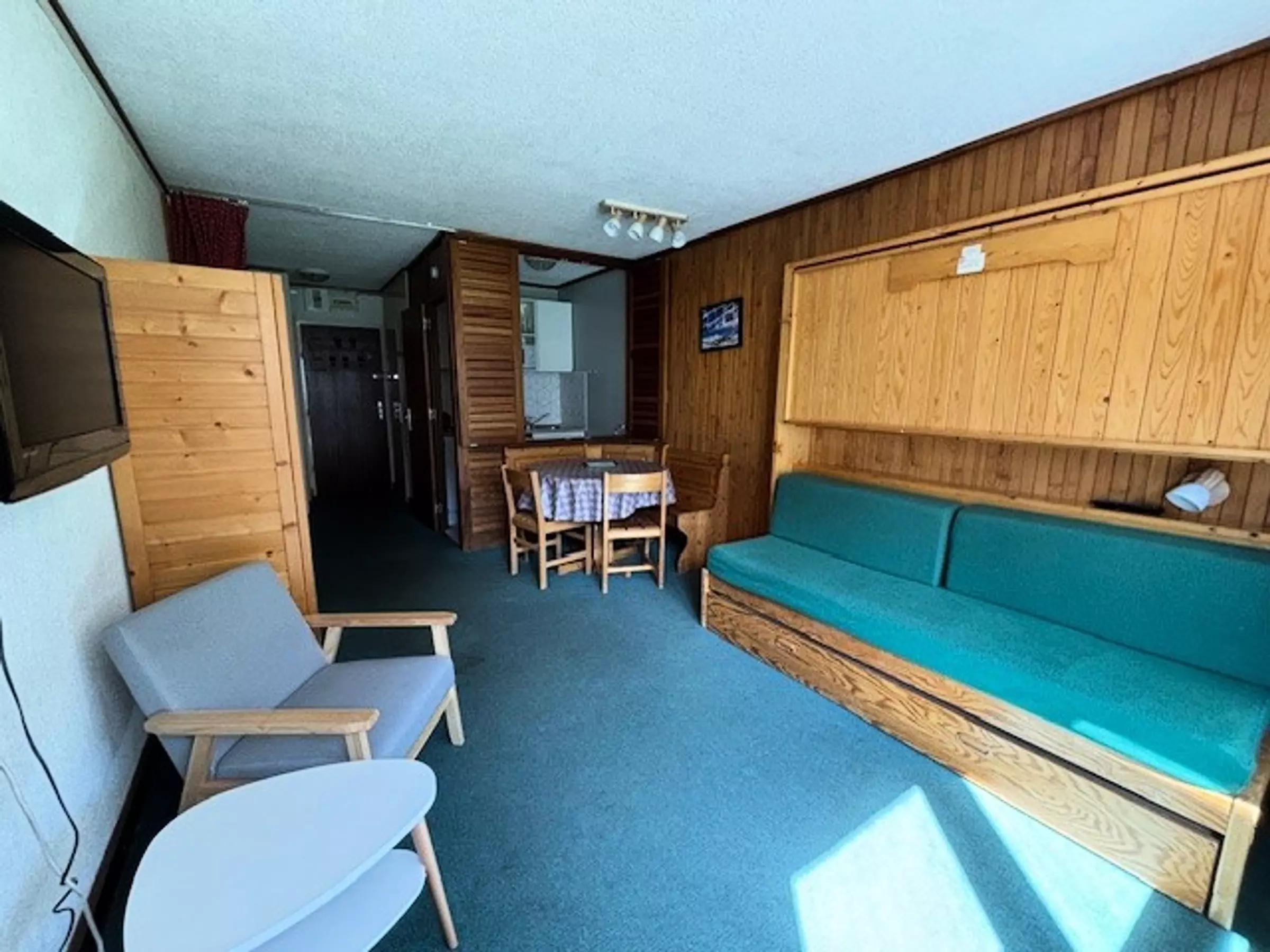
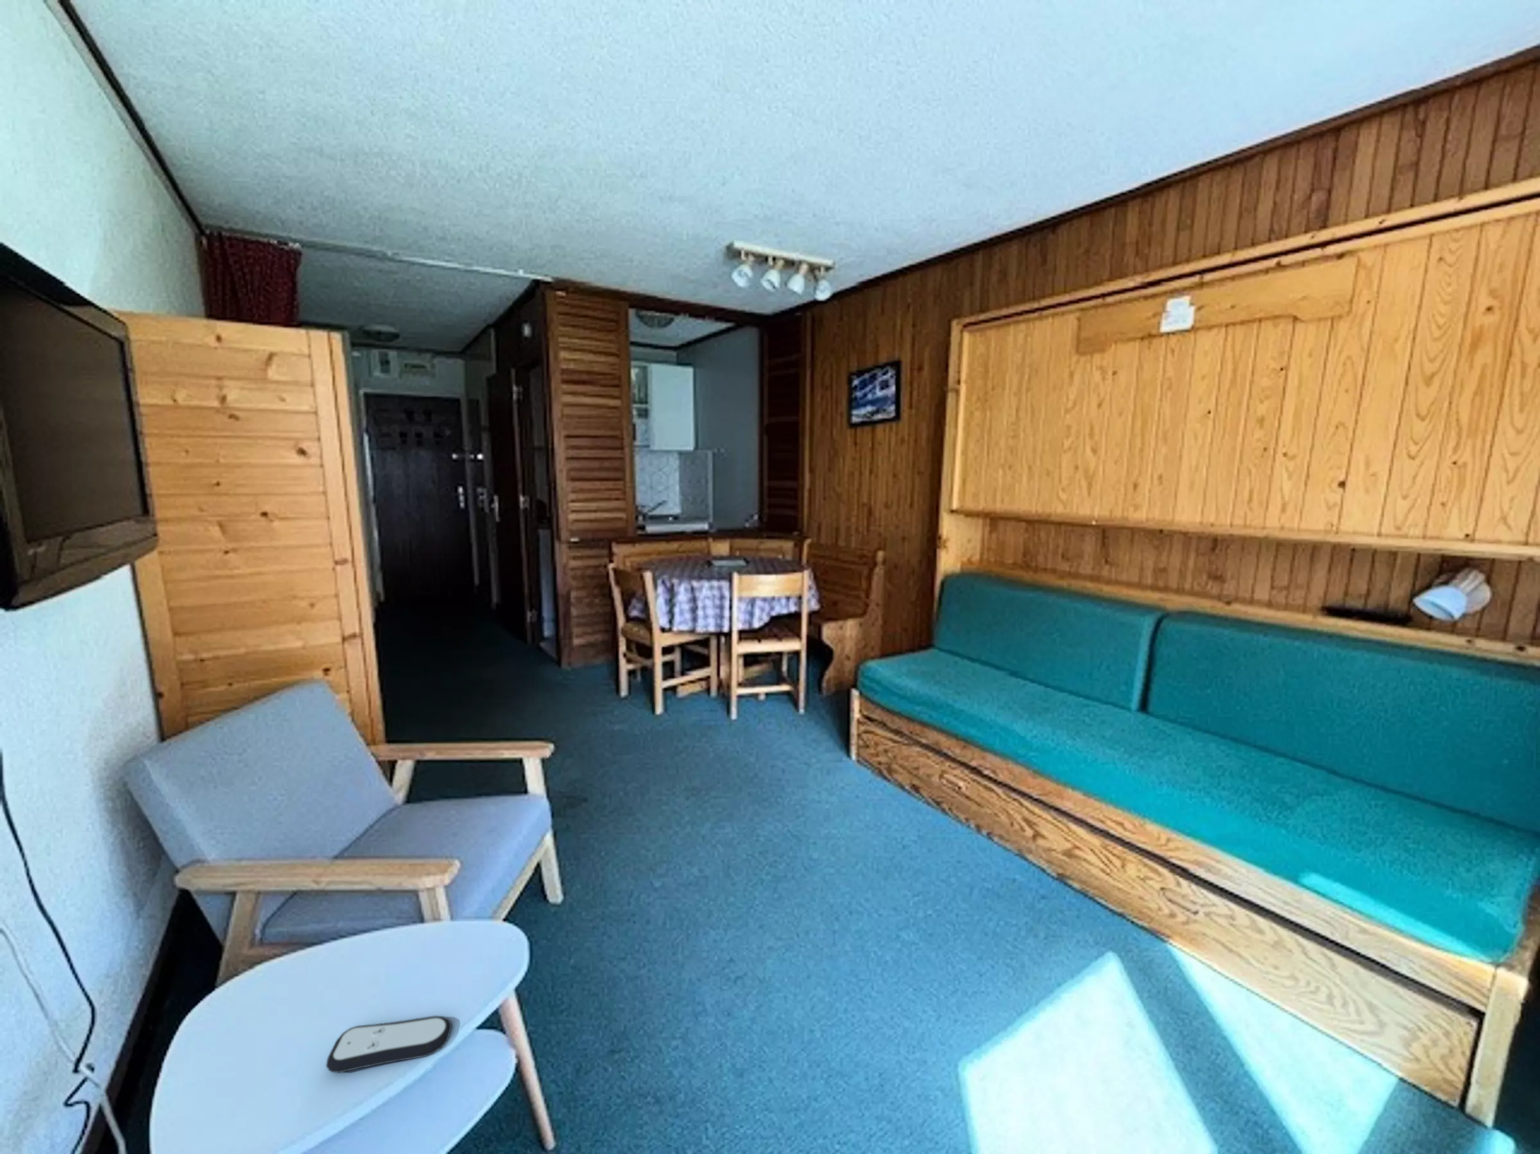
+ remote control [325,1016,454,1073]
